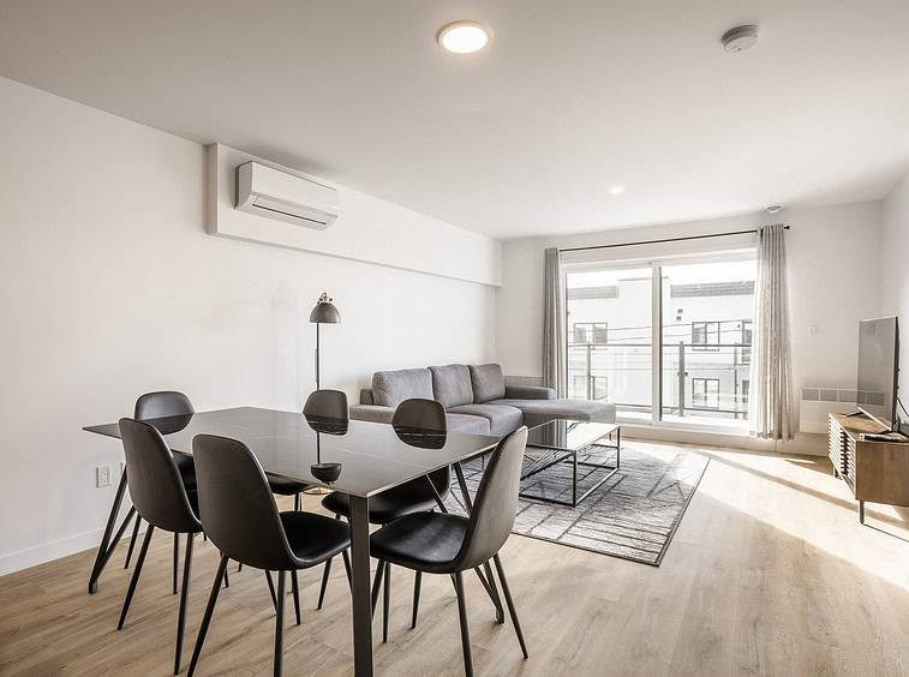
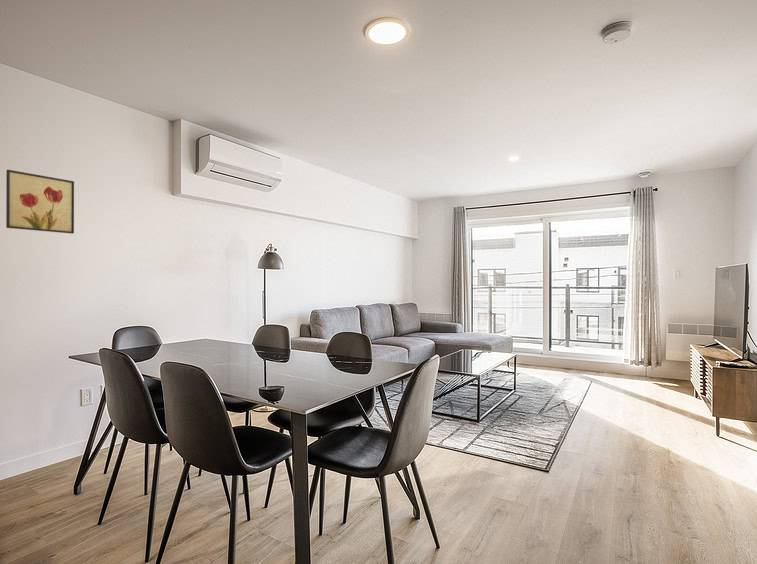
+ wall art [5,169,75,235]
